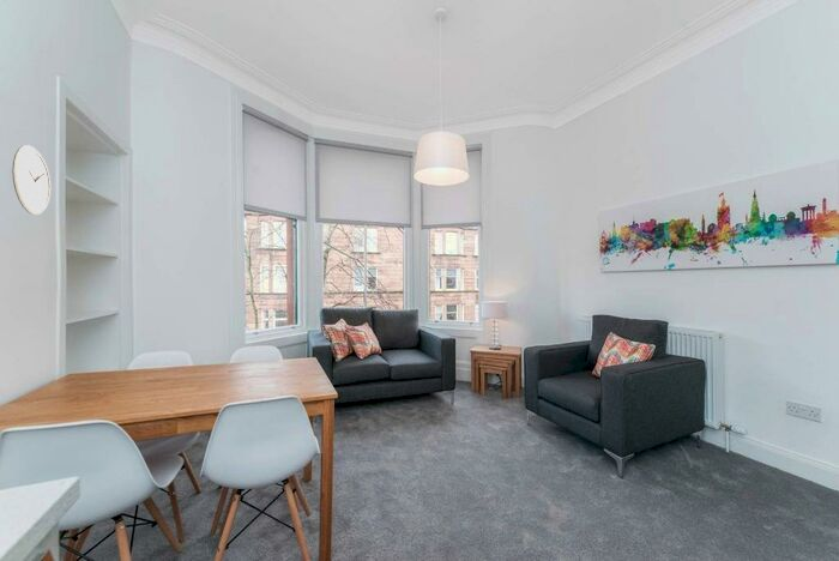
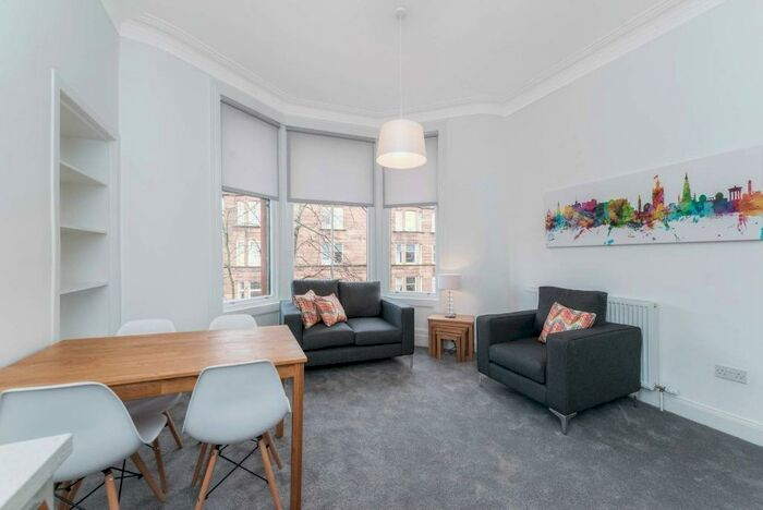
- wall clock [11,144,52,216]
